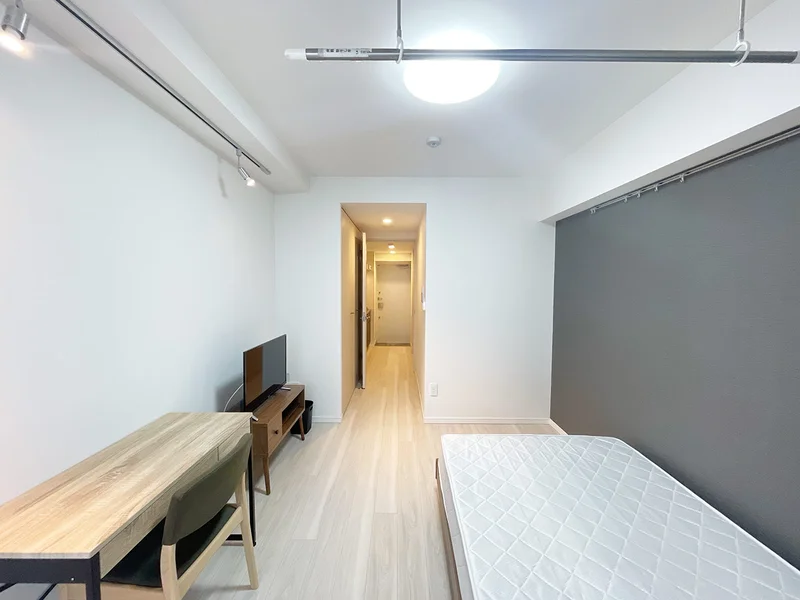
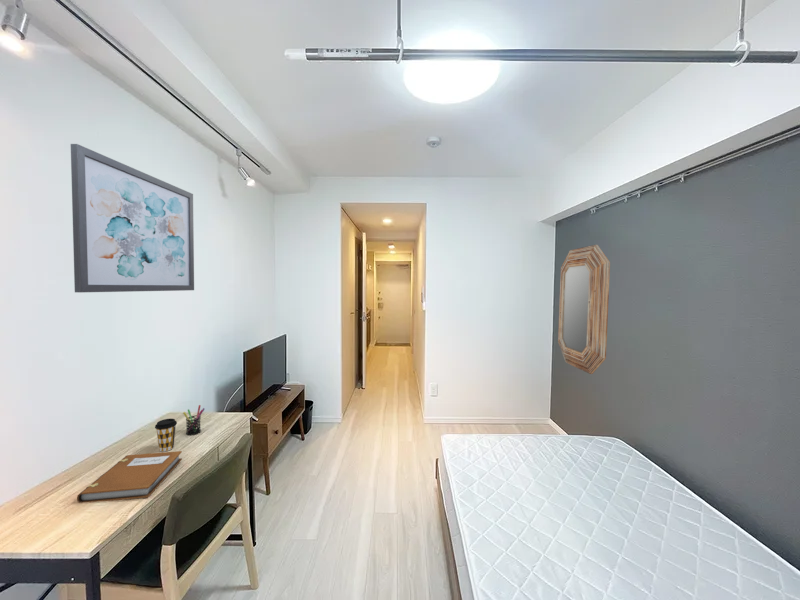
+ wall art [70,143,195,293]
+ notebook [76,450,183,504]
+ coffee cup [154,418,178,453]
+ pen holder [182,404,206,436]
+ home mirror [557,244,611,375]
